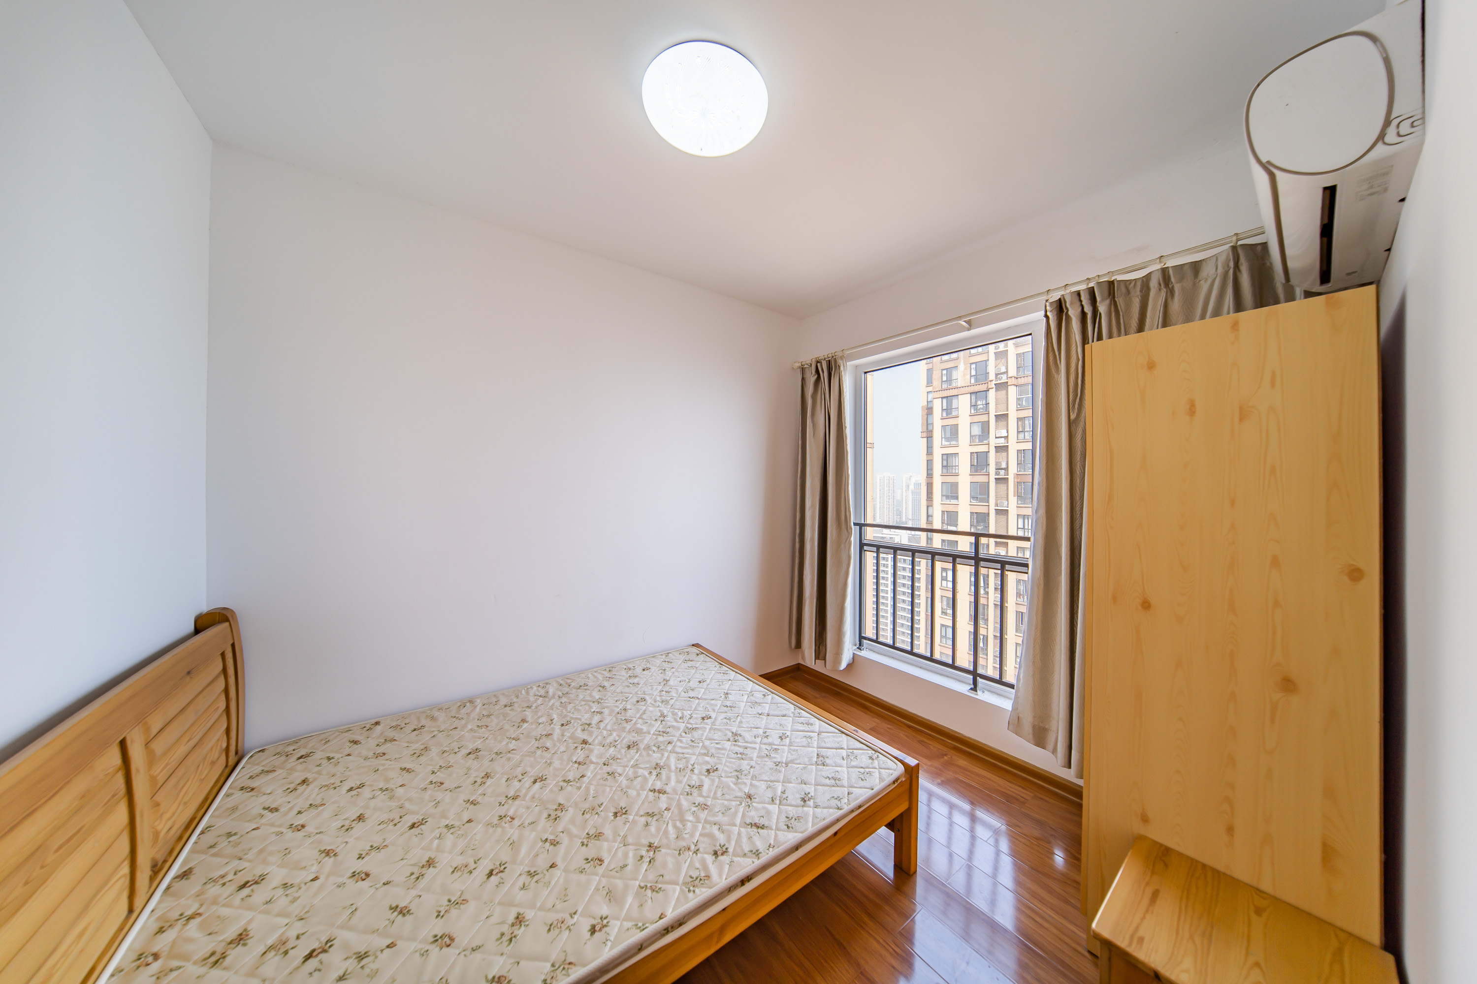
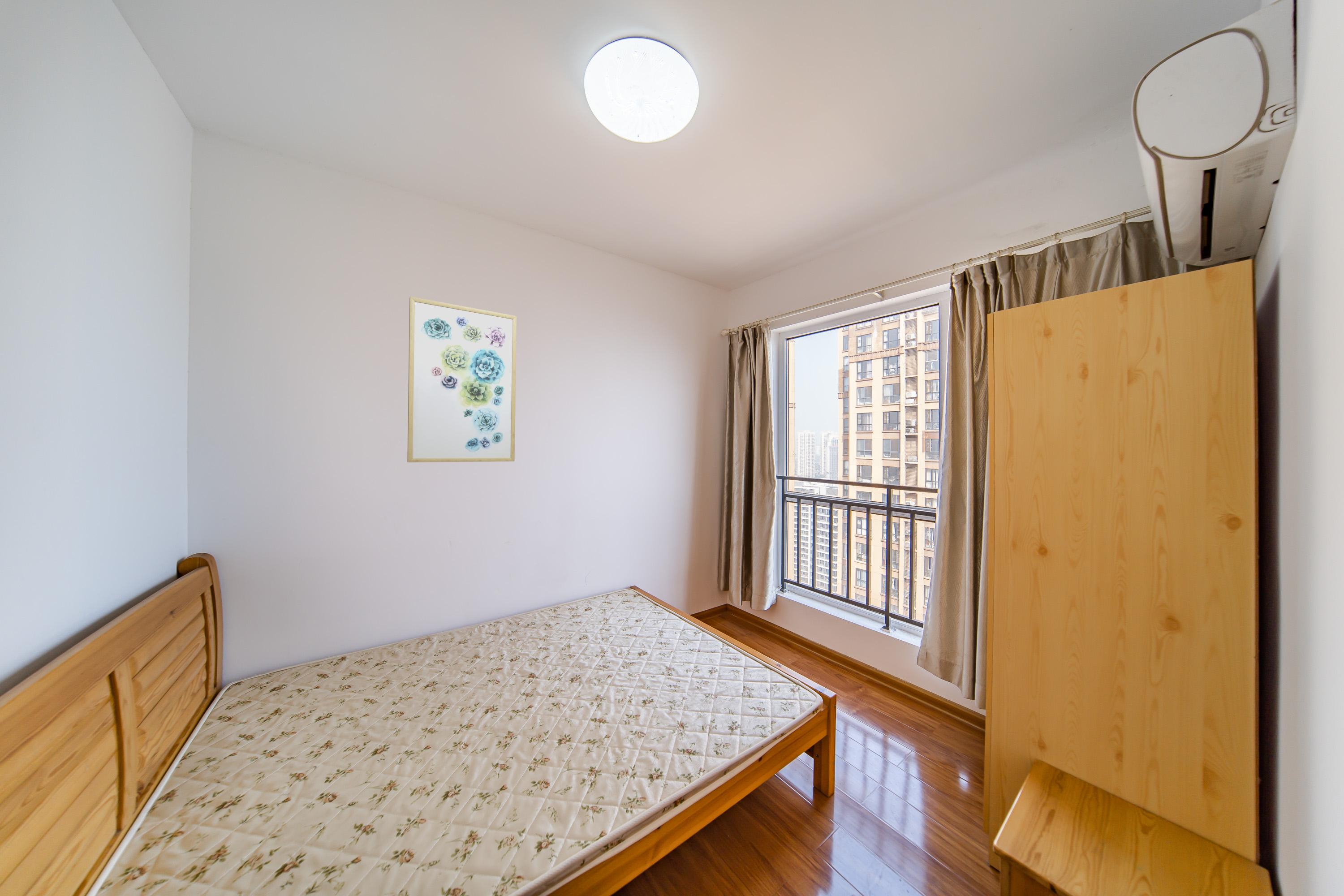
+ wall art [407,296,517,463]
